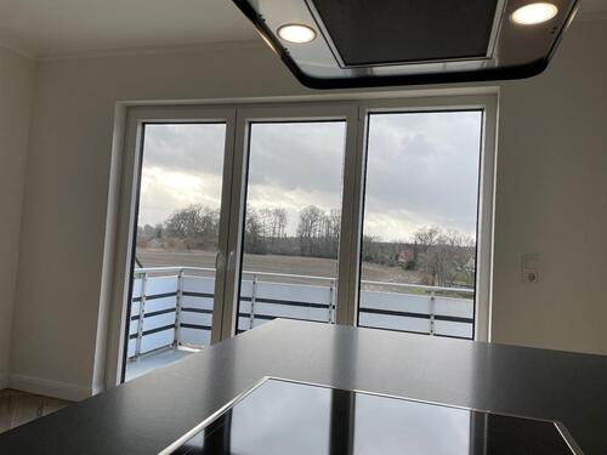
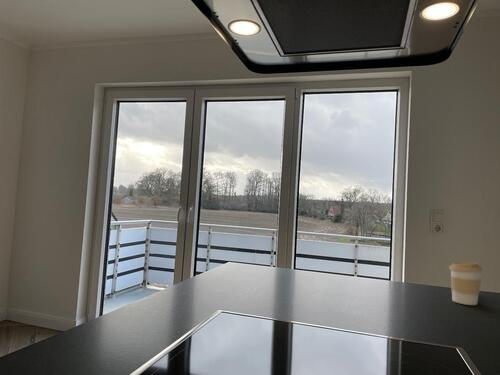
+ coffee cup [448,261,483,306]
